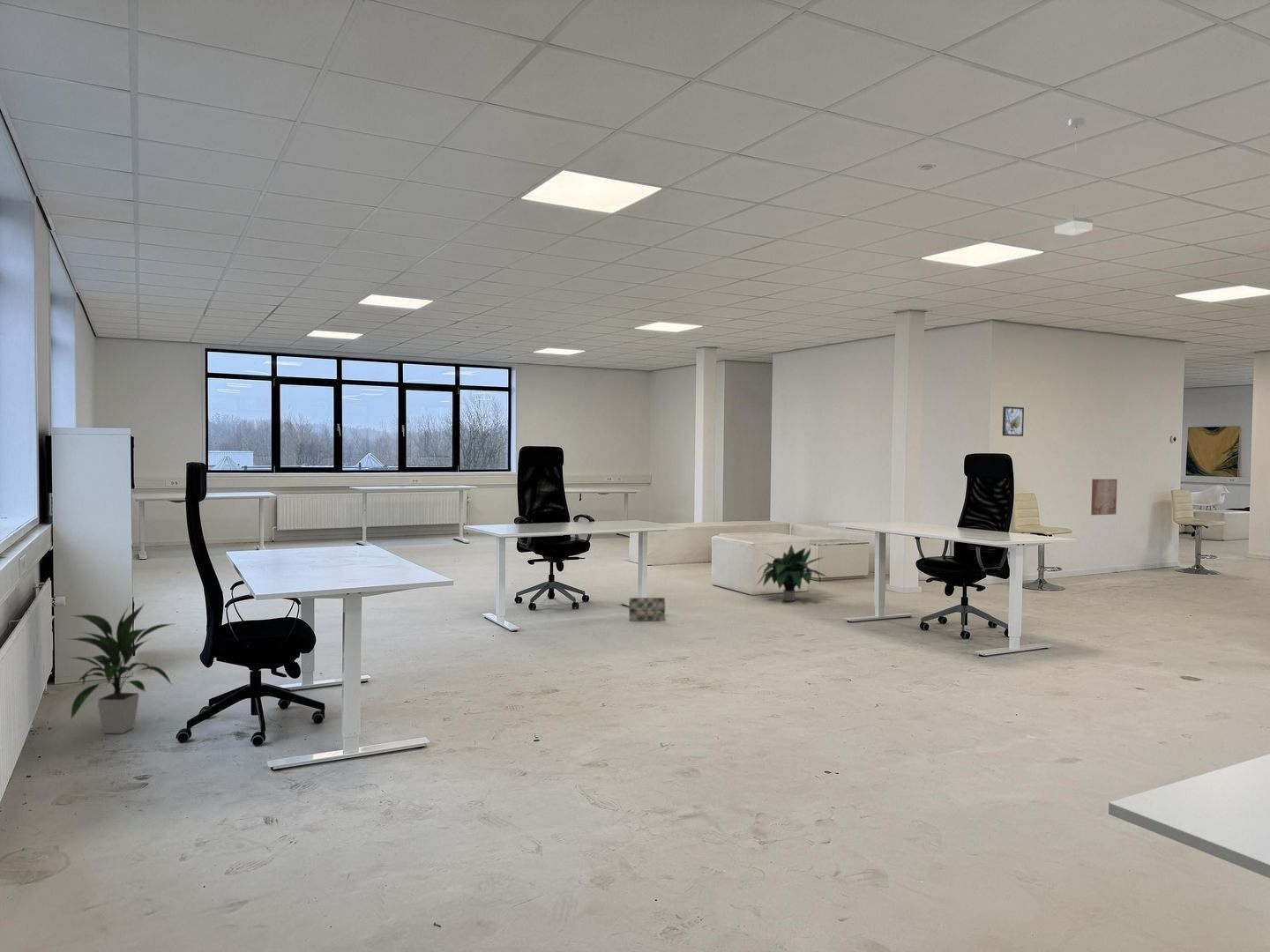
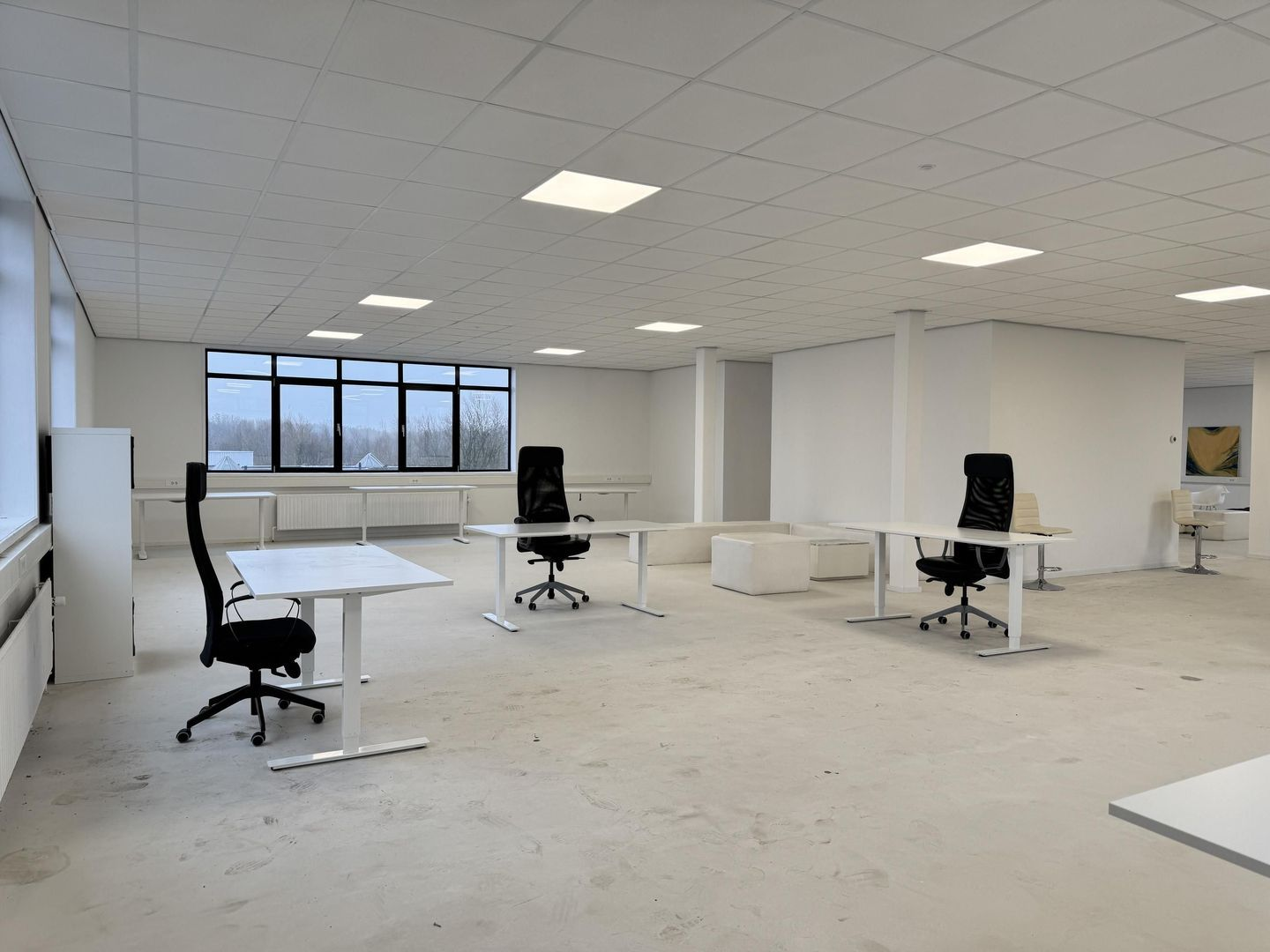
- indoor plant [65,602,176,734]
- bag [628,597,666,621]
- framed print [1002,405,1025,437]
- potted plant [755,544,828,602]
- wall art [1090,478,1118,516]
- pendant lamp [1054,116,1094,236]
